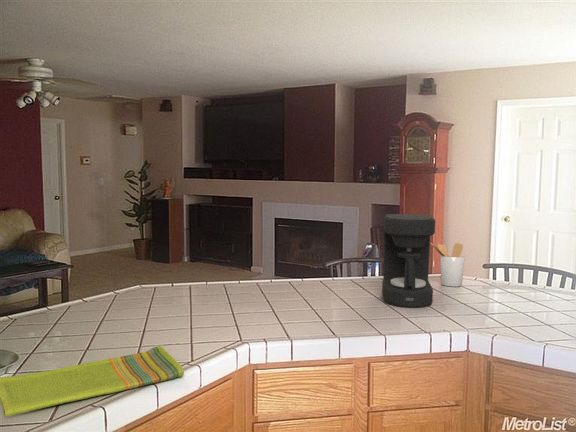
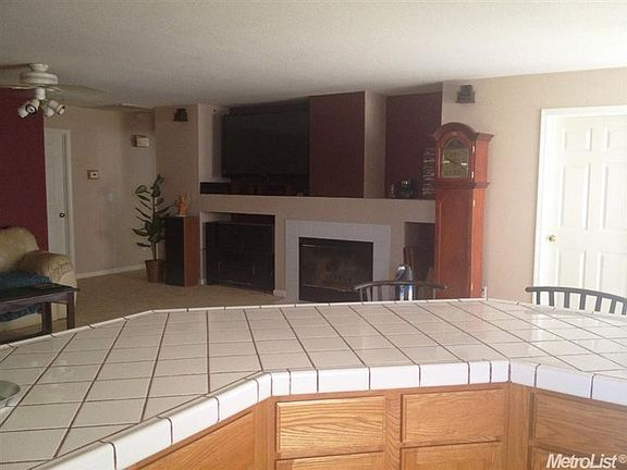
- utensil holder [430,242,466,288]
- dish towel [0,345,185,418]
- coffee maker [381,213,436,309]
